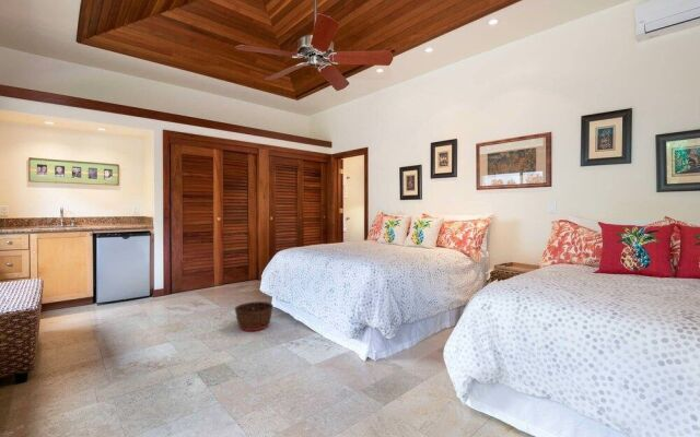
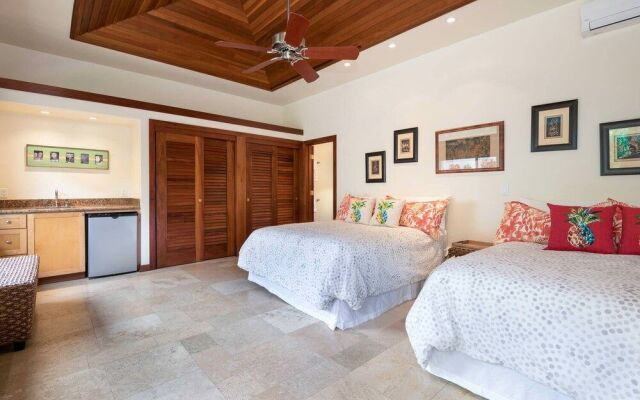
- basket [234,300,275,332]
